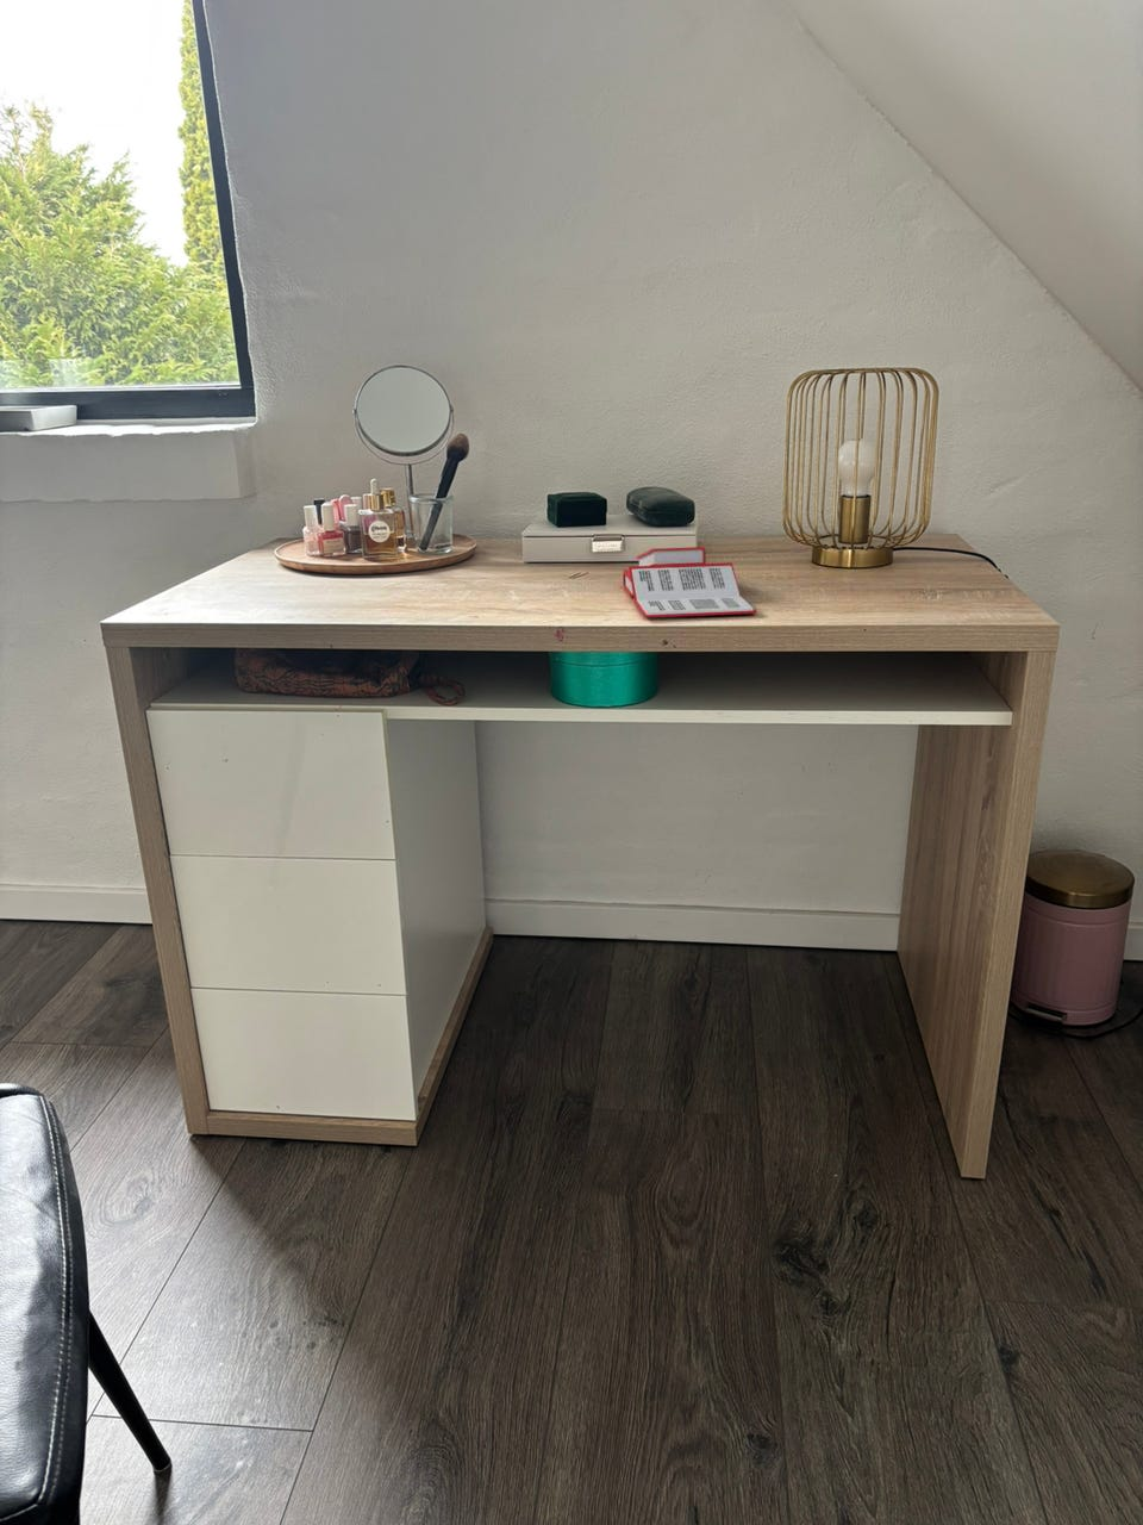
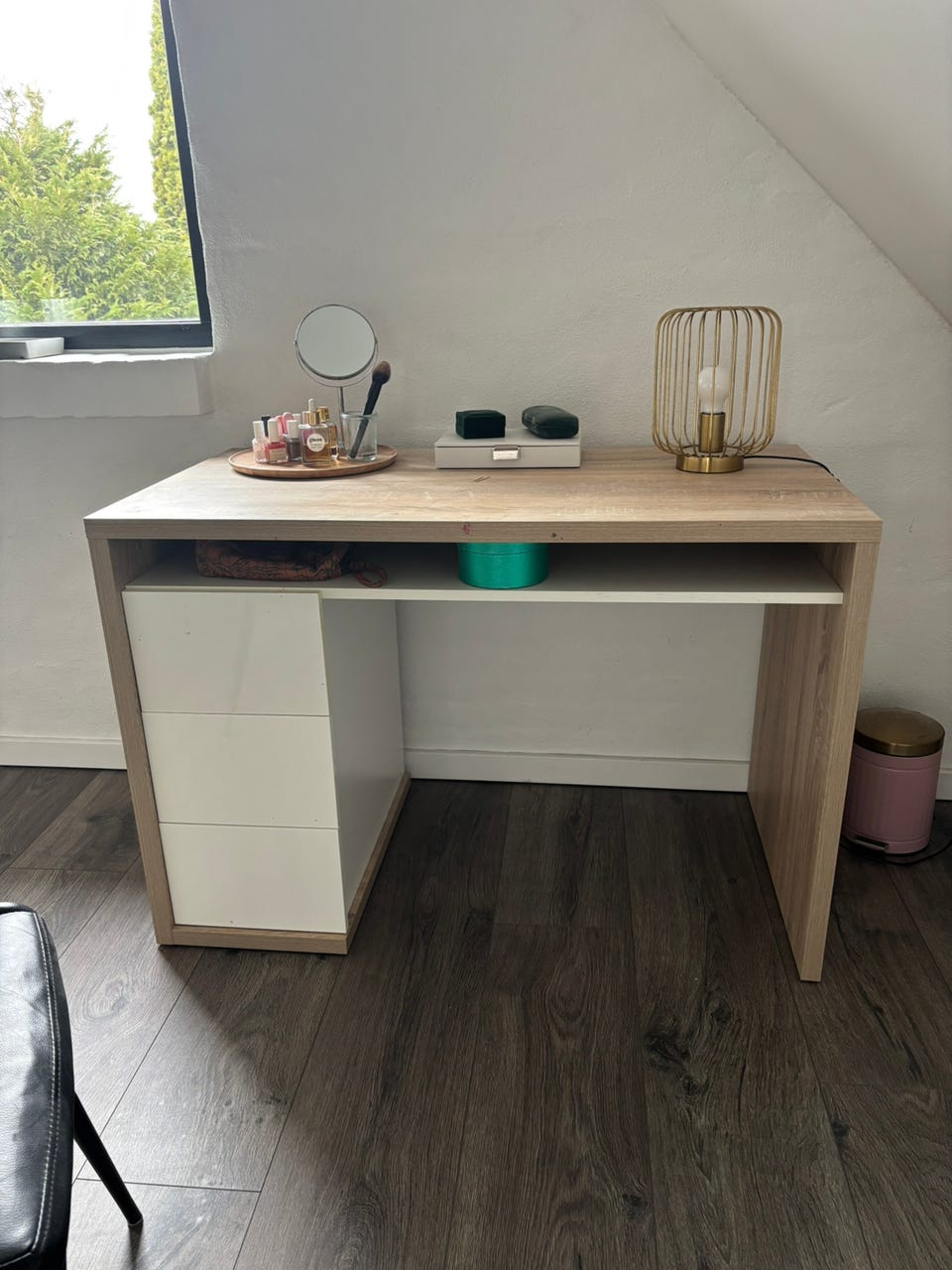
- book [622,545,758,620]
